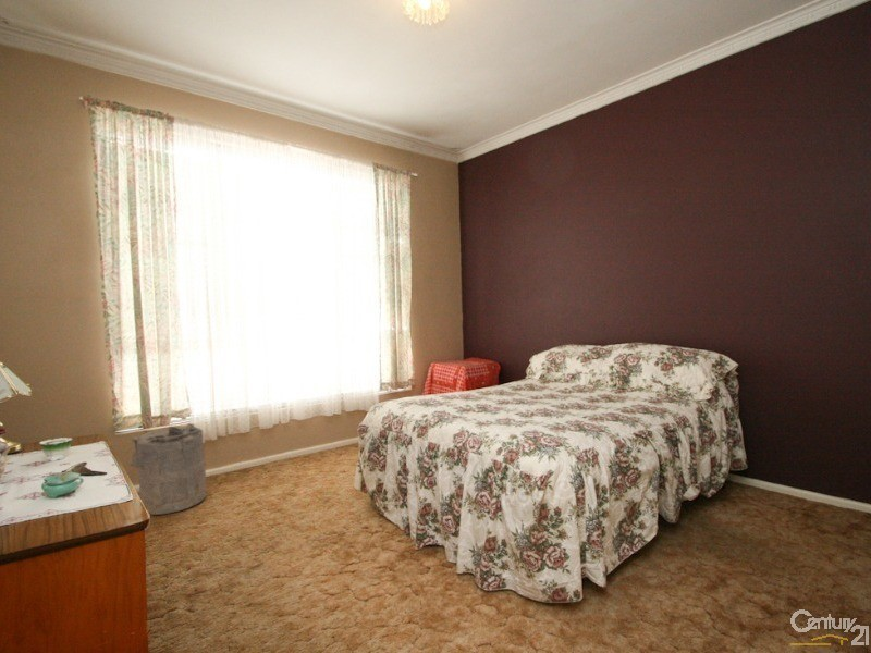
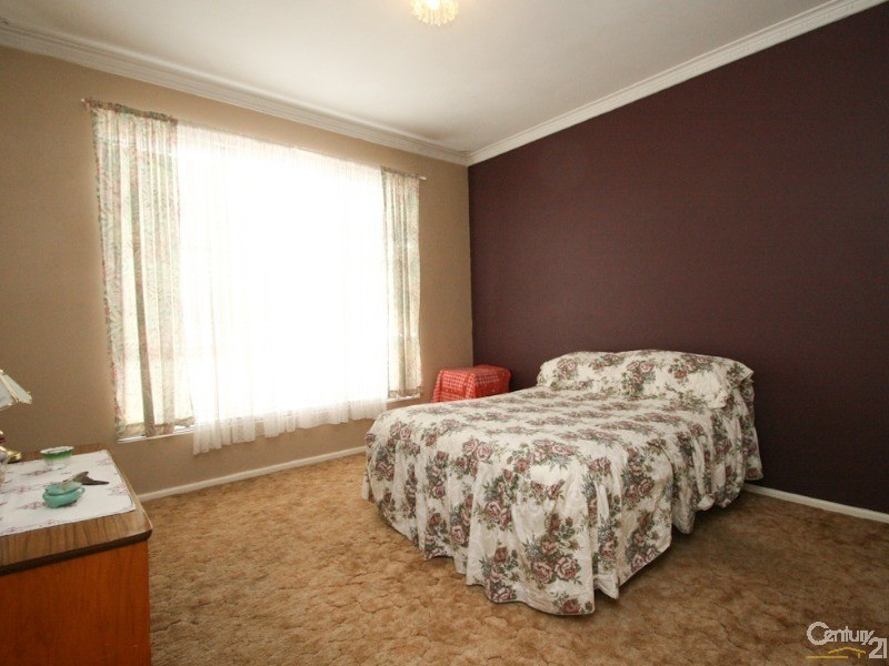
- laundry hamper [128,422,208,516]
